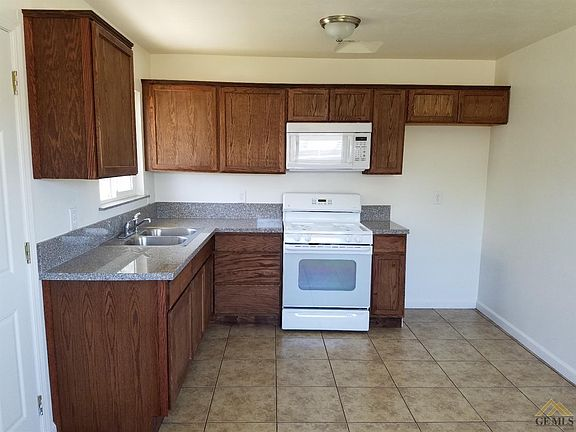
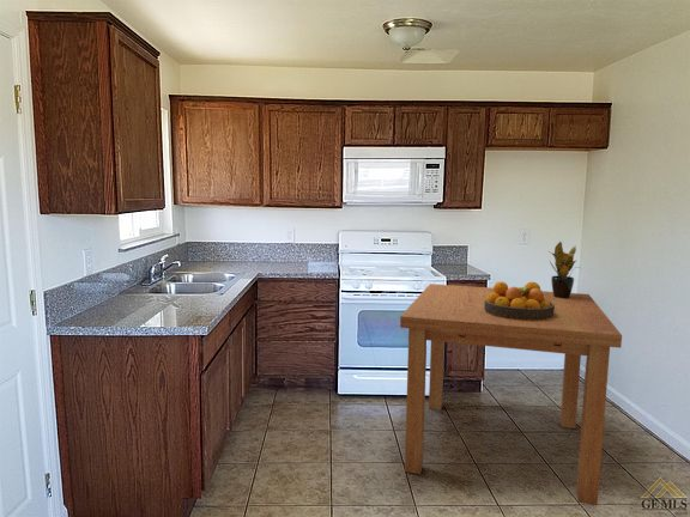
+ potted plant [547,241,581,298]
+ fruit bowl [484,280,555,320]
+ dining table [399,282,623,507]
